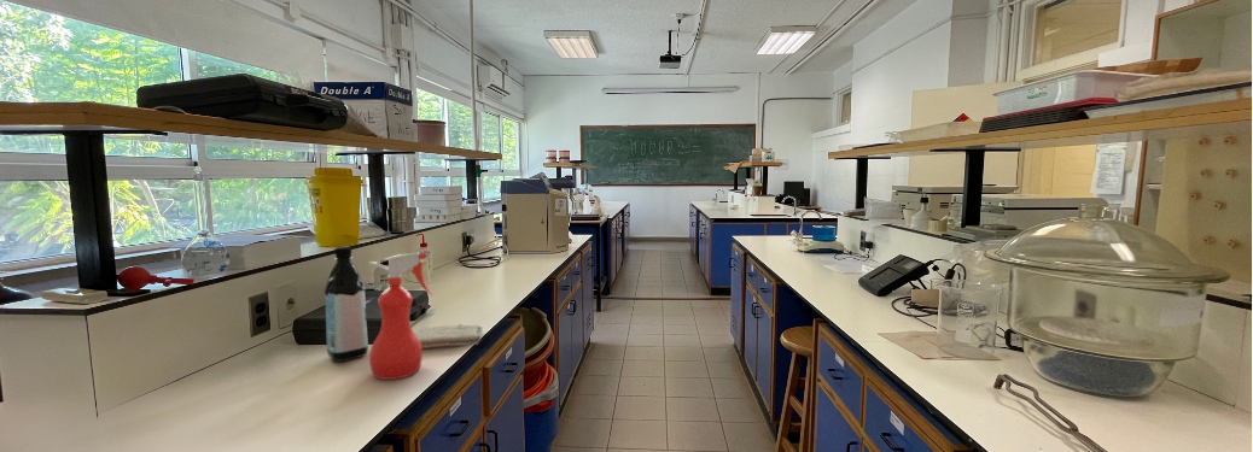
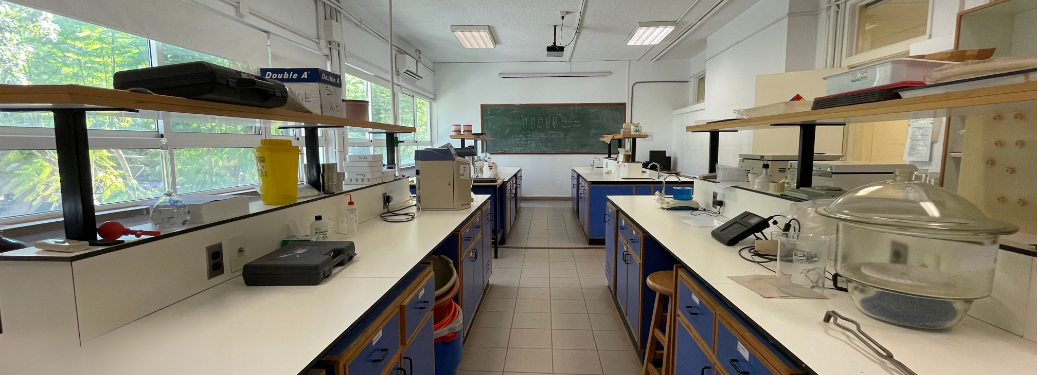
- spray bottle [368,252,435,381]
- water bottle [322,246,369,363]
- washcloth [415,323,484,350]
